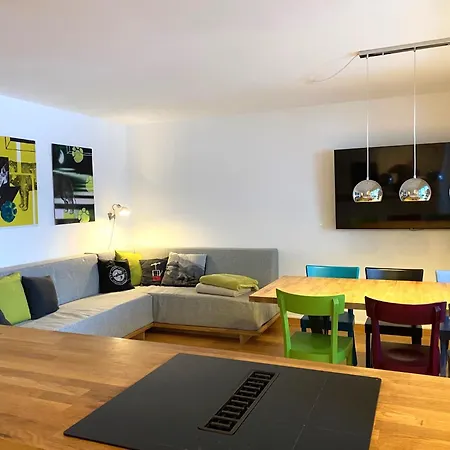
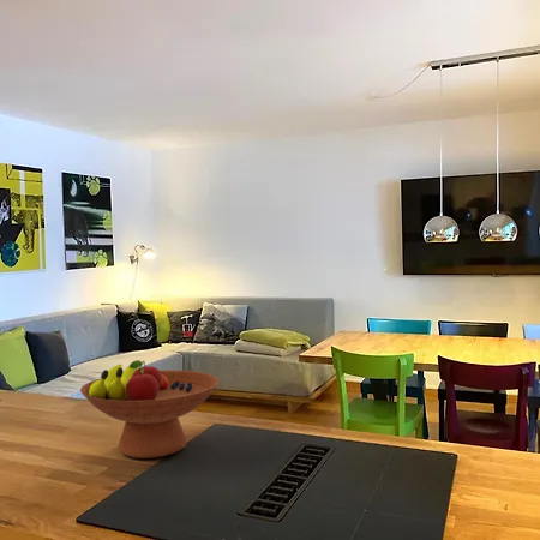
+ fruit bowl [79,359,220,460]
